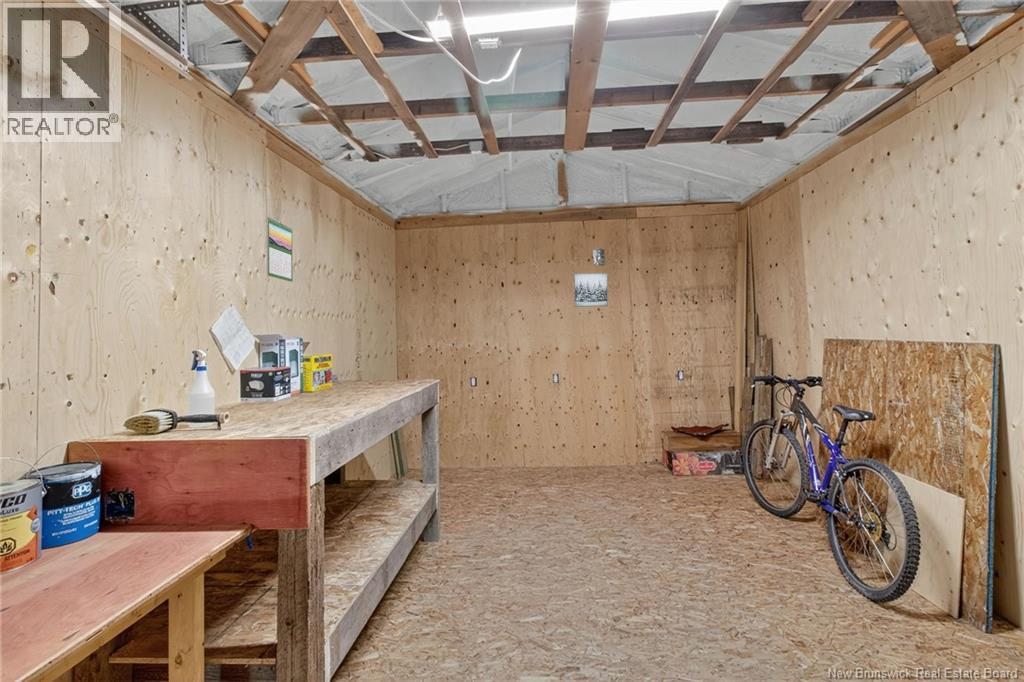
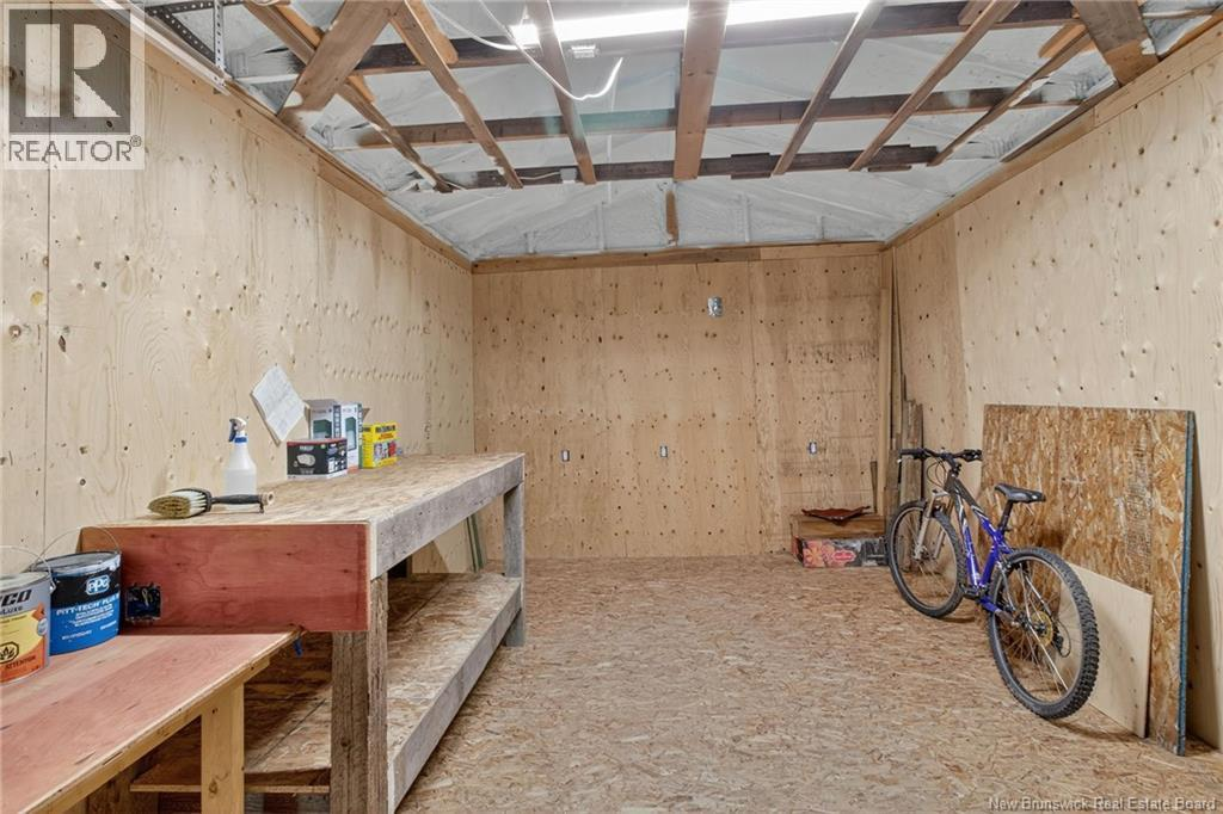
- wall art [573,272,609,308]
- calendar [266,215,294,283]
